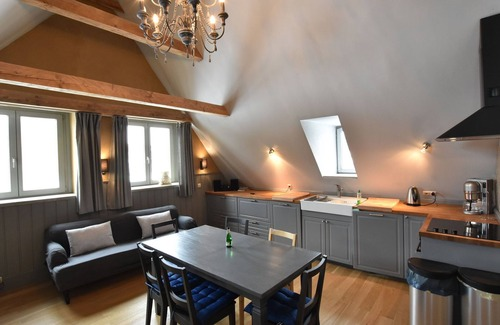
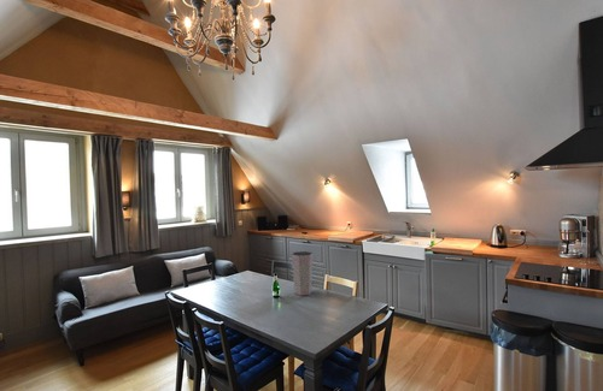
+ vase [291,250,314,297]
